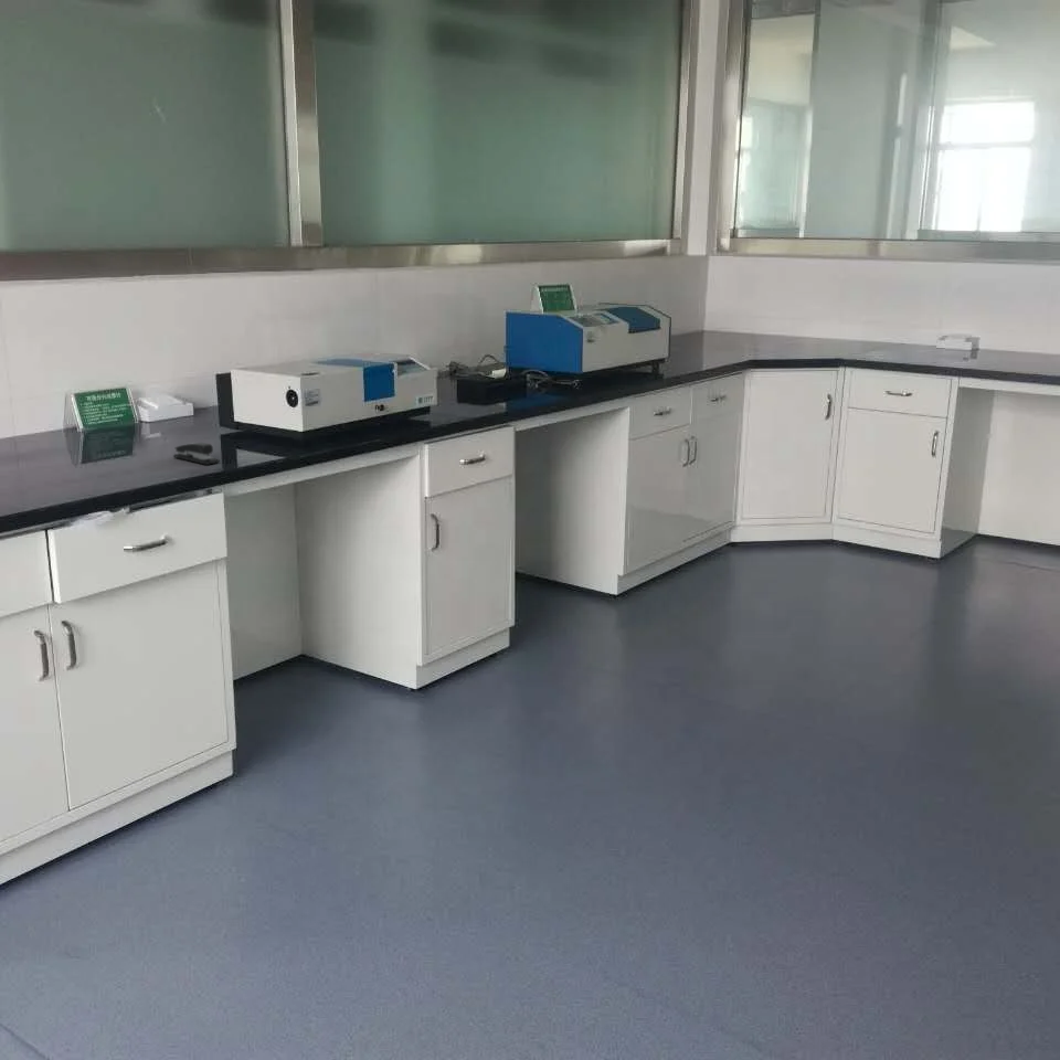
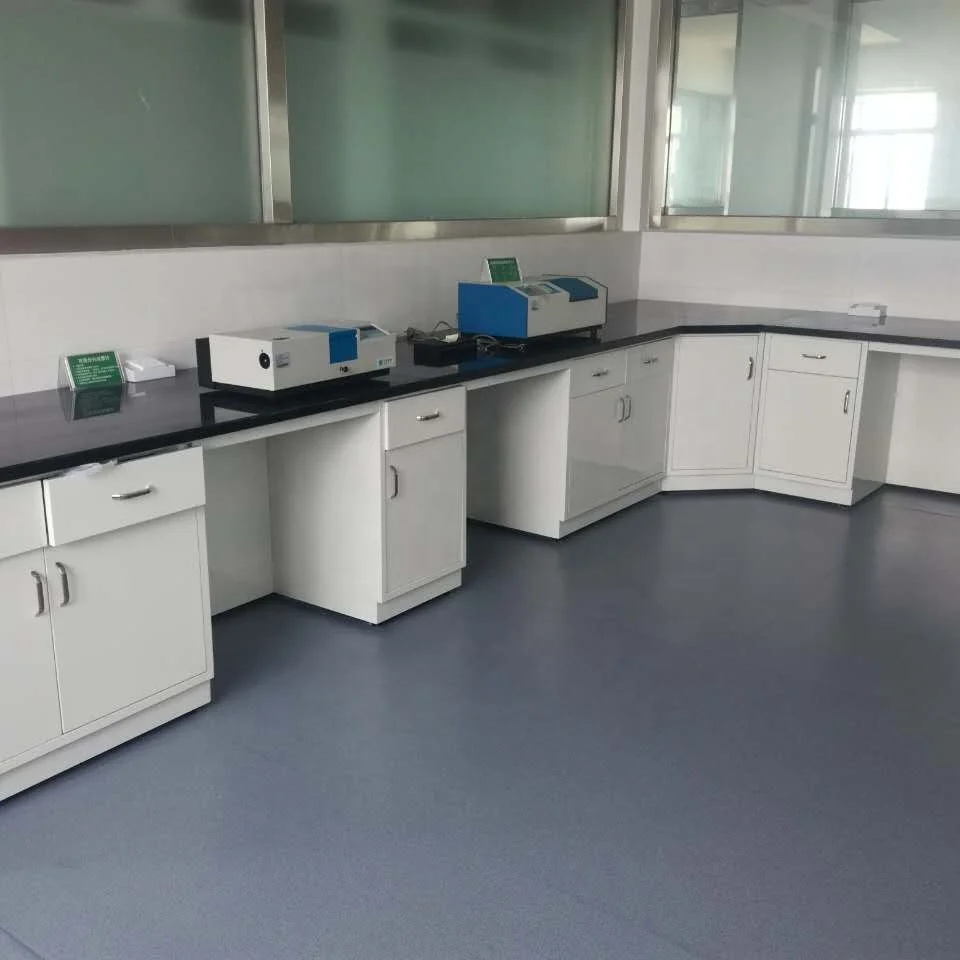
- stapler [172,442,221,466]
